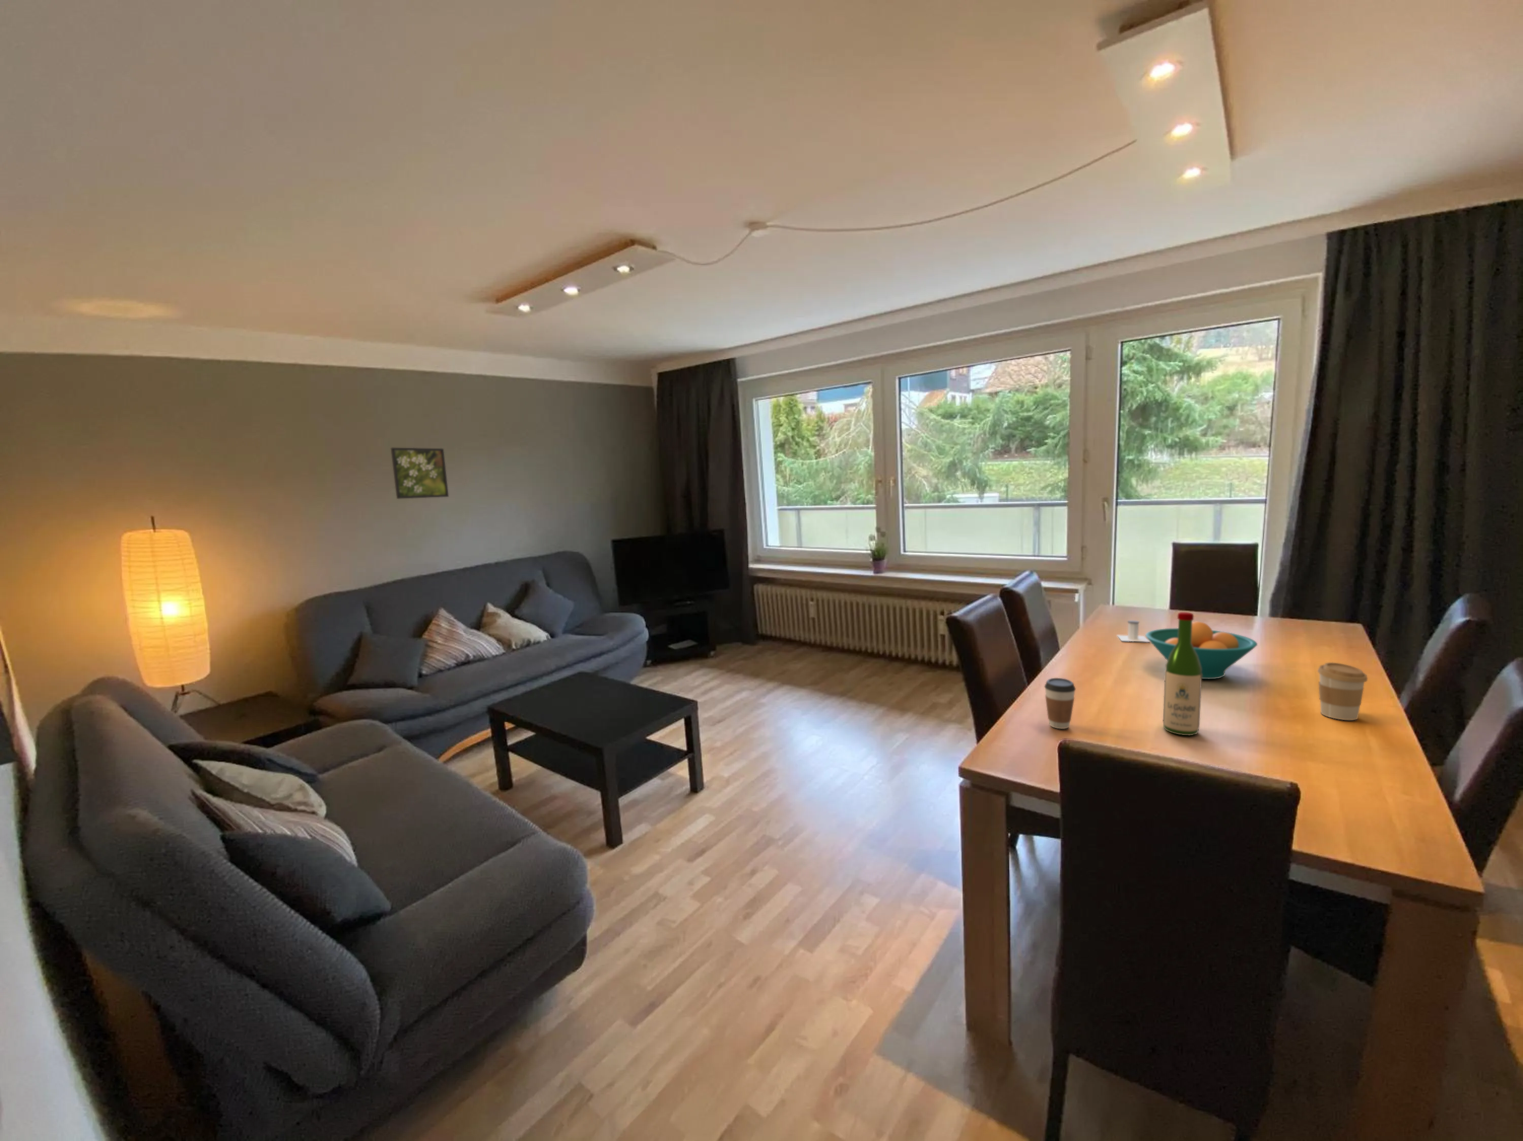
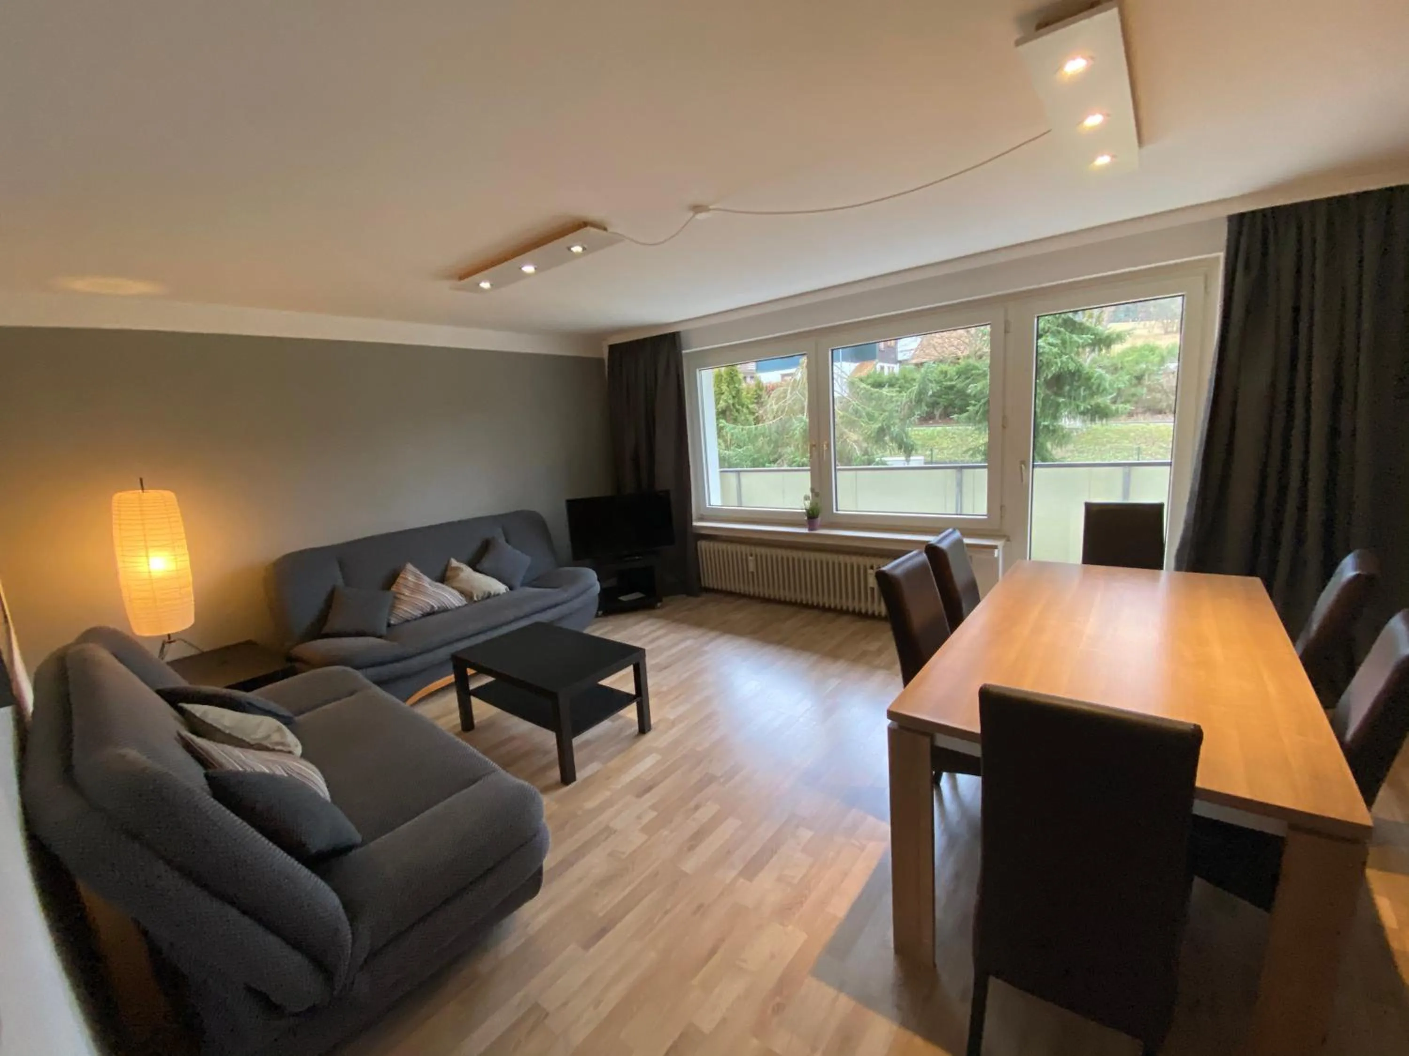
- fruit bowl [1145,621,1258,680]
- coffee cup [1317,662,1368,720]
- salt shaker [1116,620,1150,642]
- wine bottle [1162,611,1202,736]
- coffee cup [1043,677,1076,729]
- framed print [390,447,450,500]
